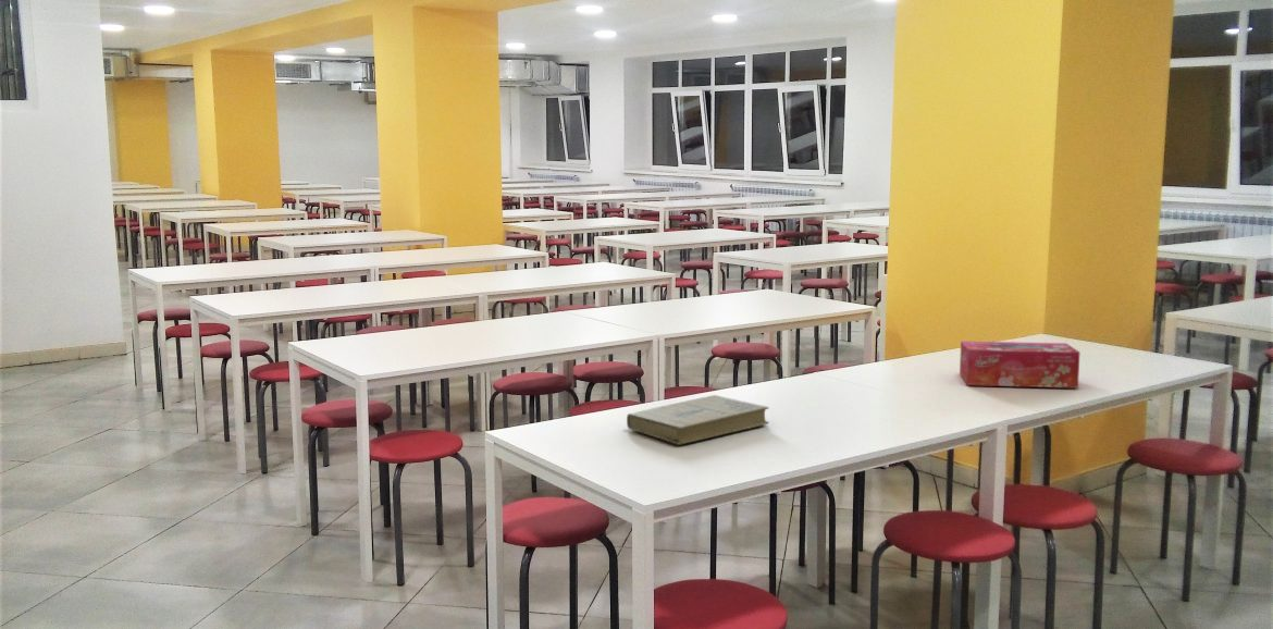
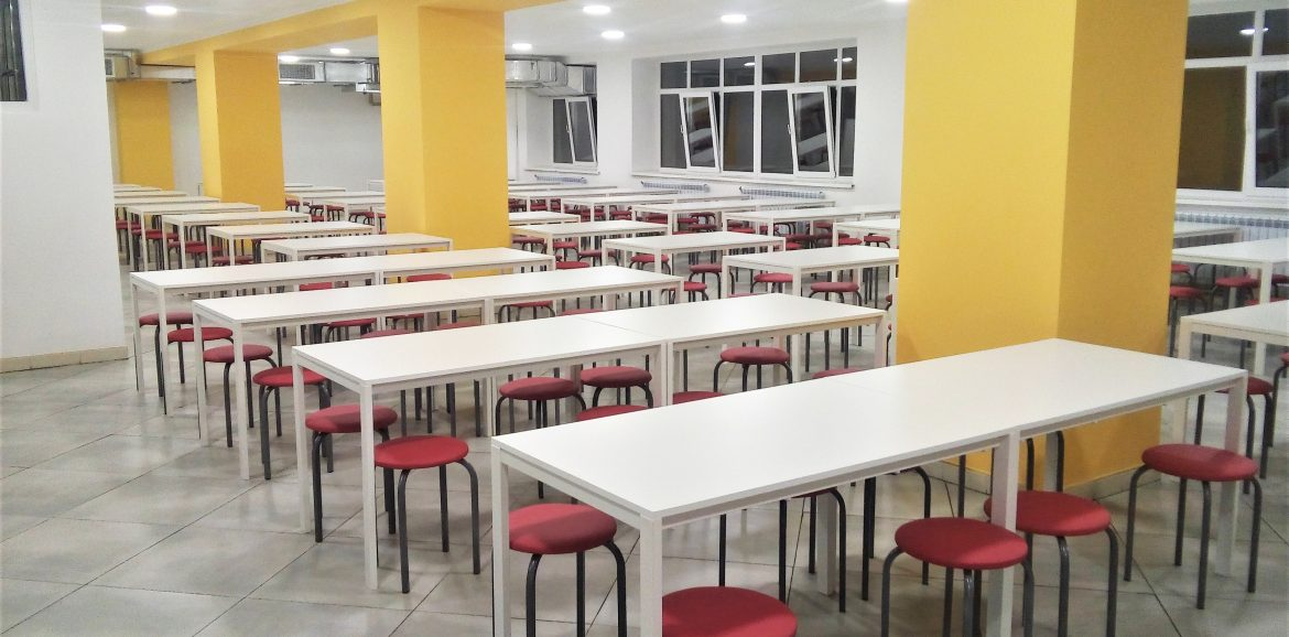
- book [626,394,769,446]
- tissue box [959,341,1082,390]
